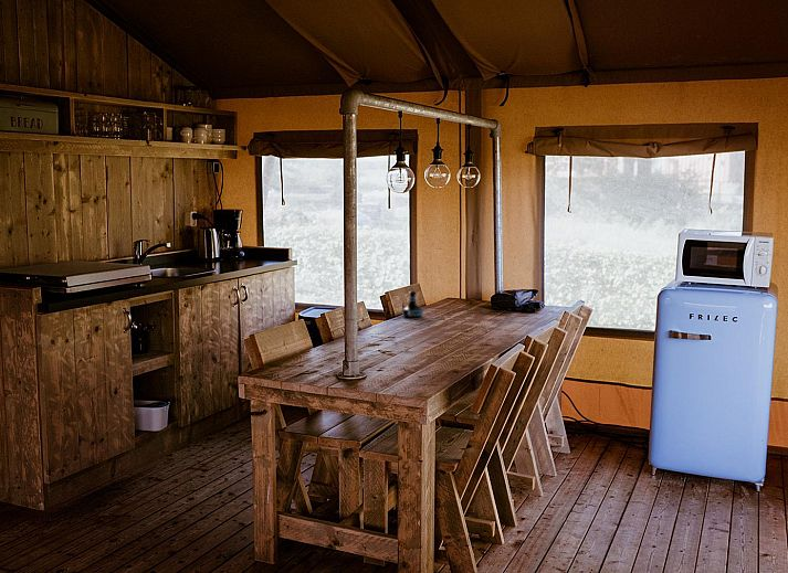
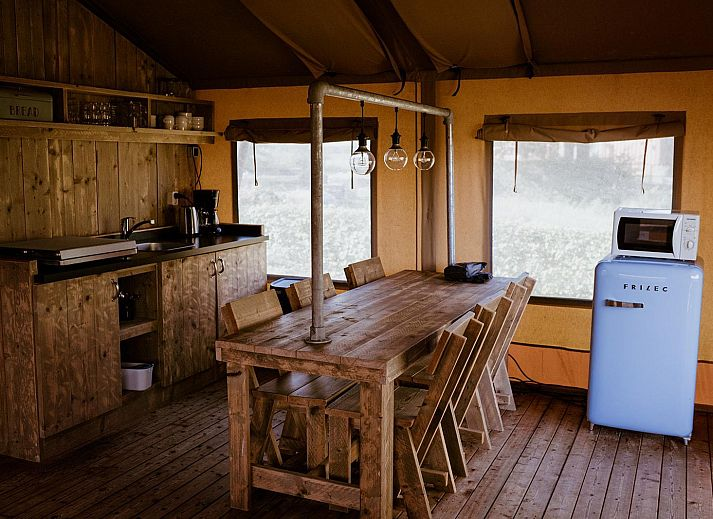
- tequila bottle [401,290,424,319]
